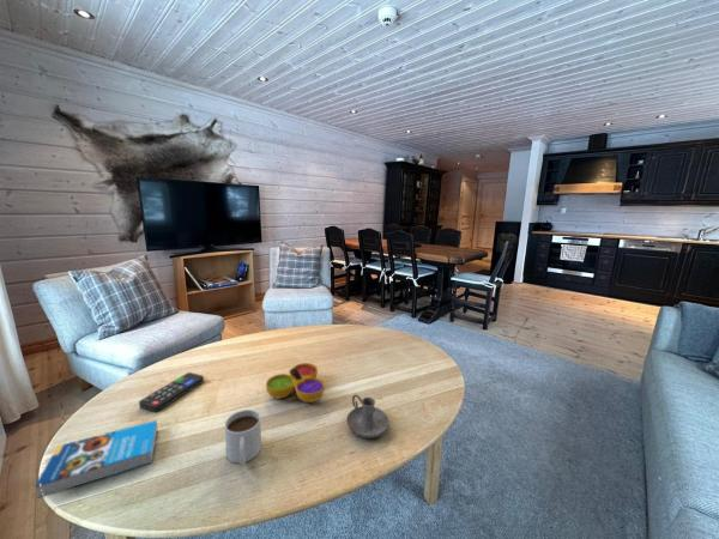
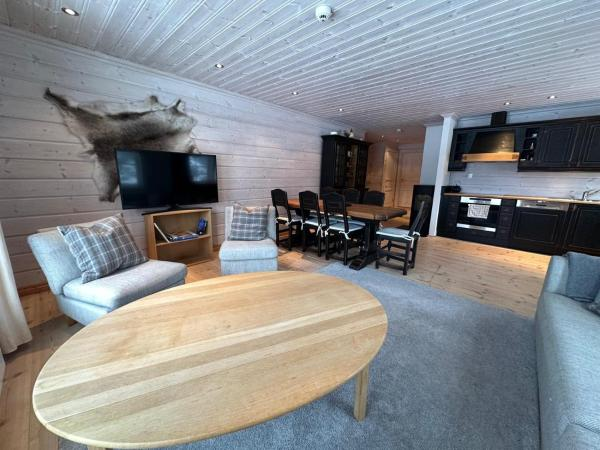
- decorative bowl [265,362,326,404]
- book [34,419,158,499]
- mug [224,408,262,467]
- remote control [138,371,205,413]
- candle holder [345,394,391,440]
